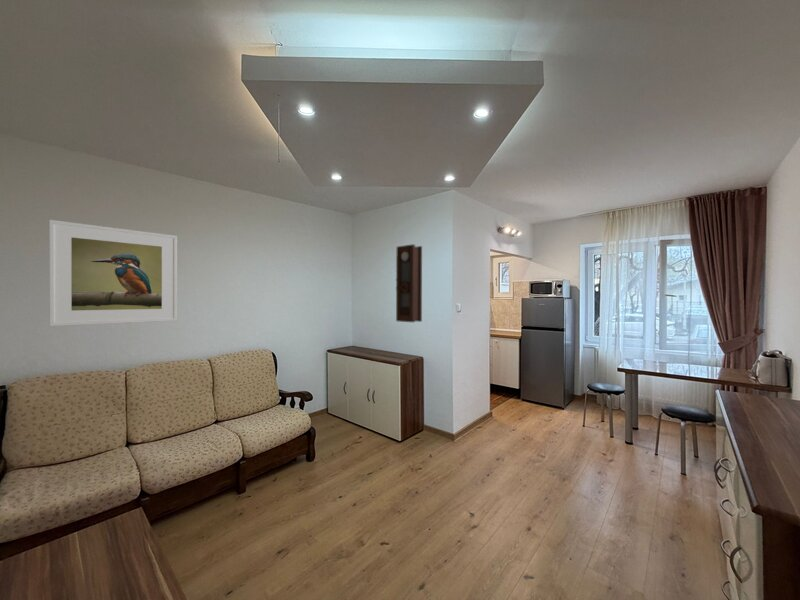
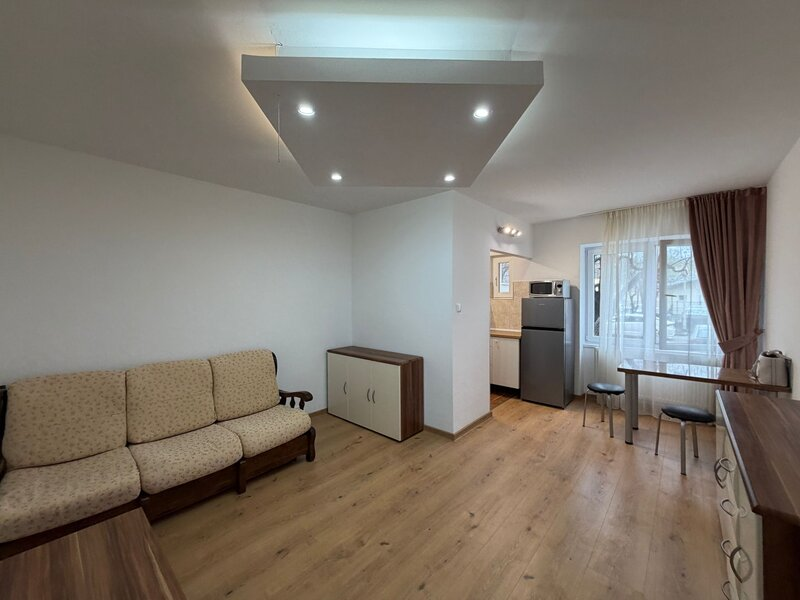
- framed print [48,219,178,327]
- pendulum clock [395,243,423,323]
